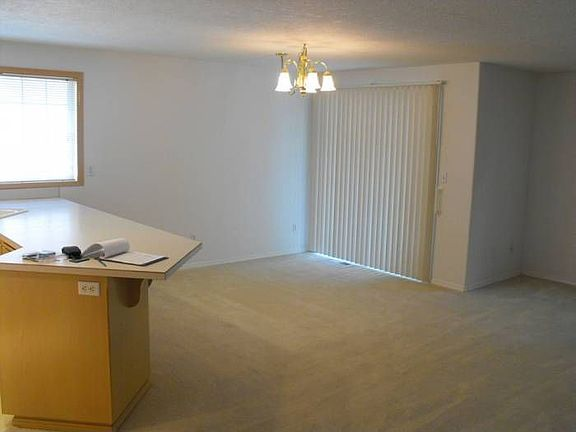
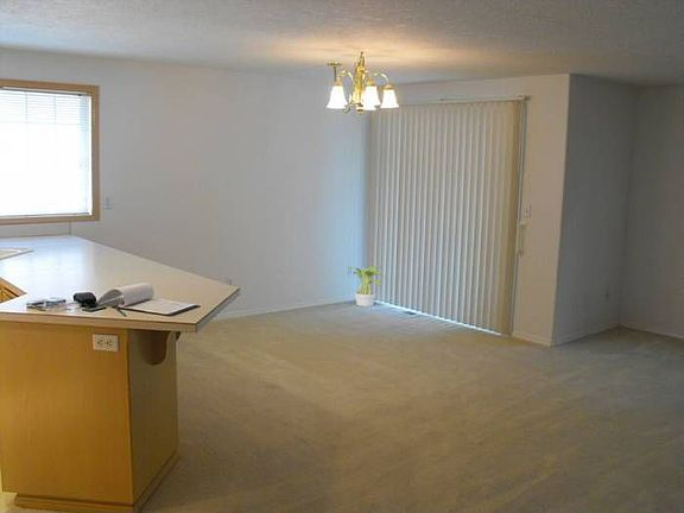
+ potted plant [347,265,387,308]
